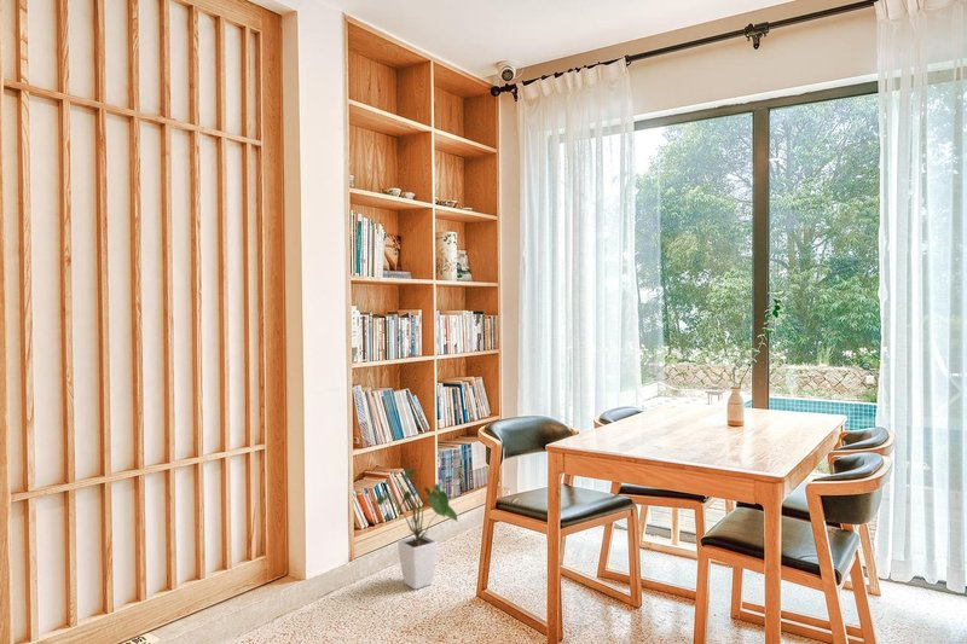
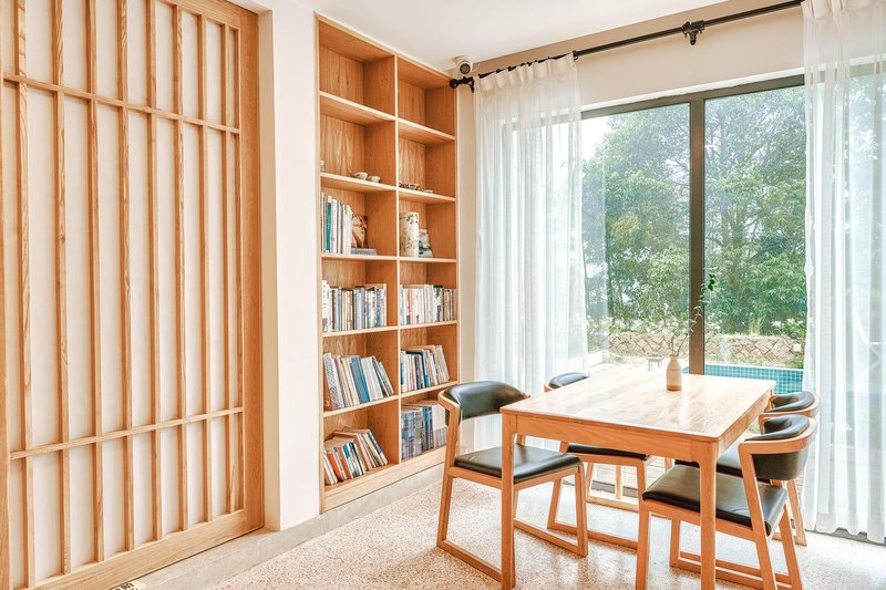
- house plant [376,468,459,591]
